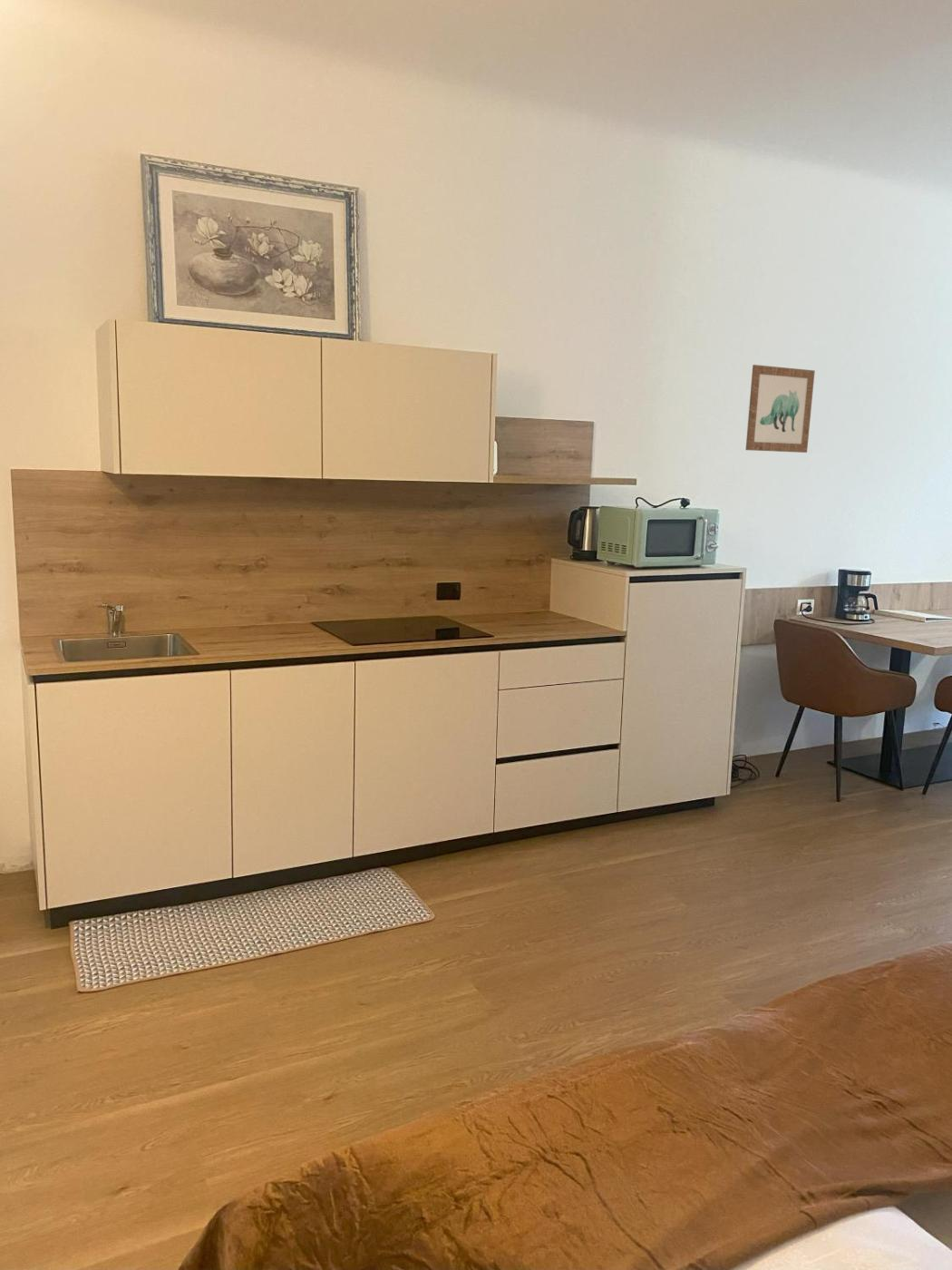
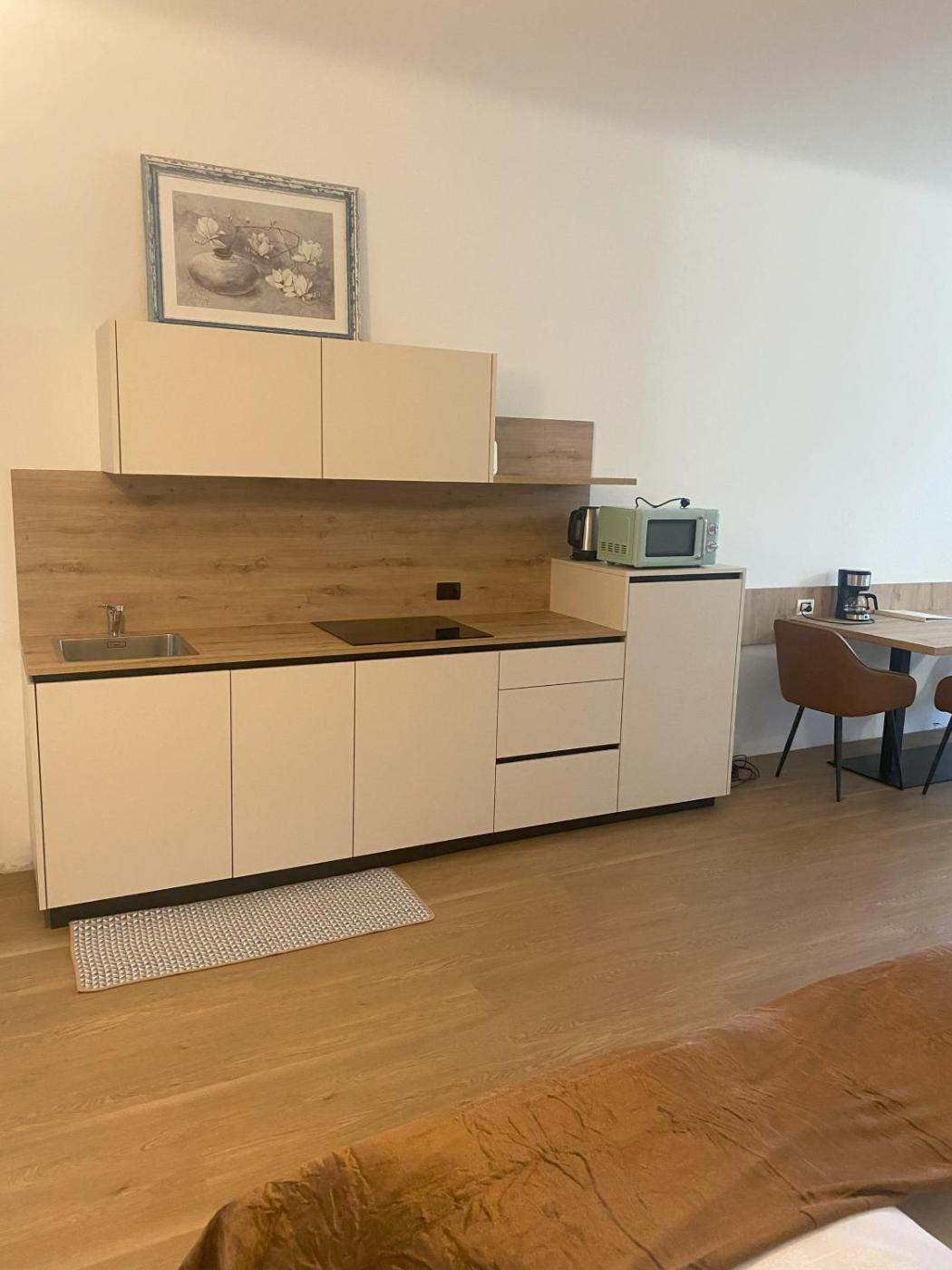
- wall art [745,364,816,454]
